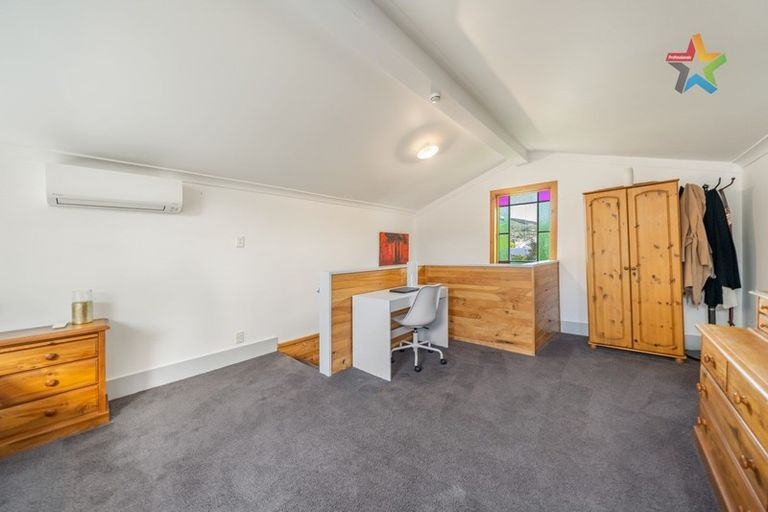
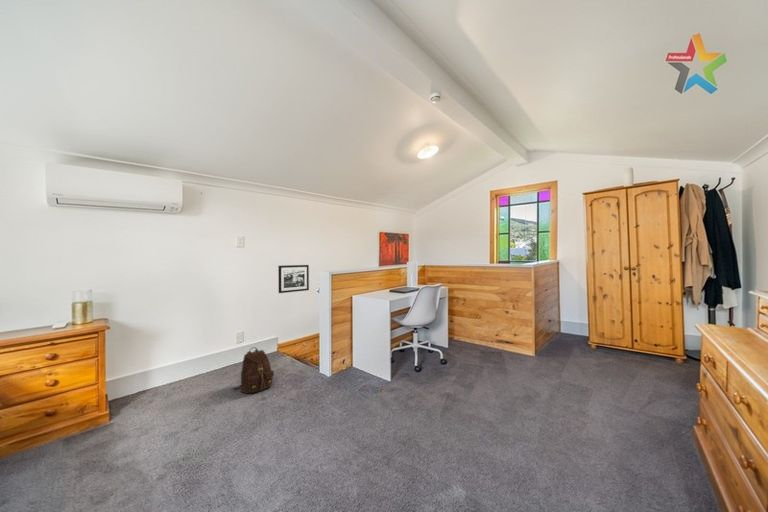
+ backpack [232,346,275,394]
+ picture frame [277,264,310,294]
